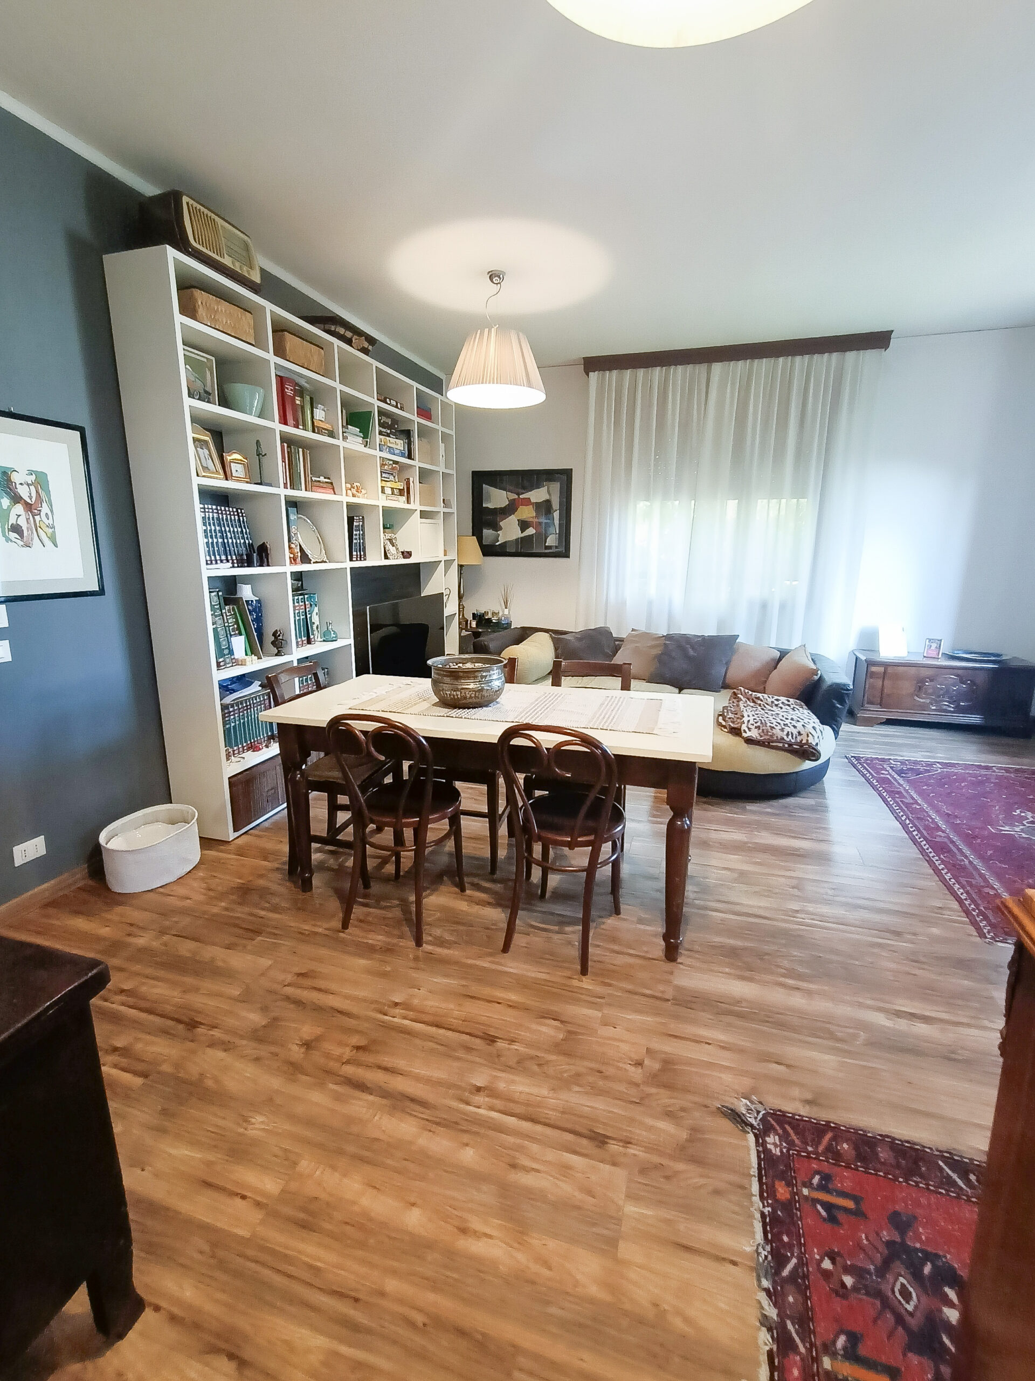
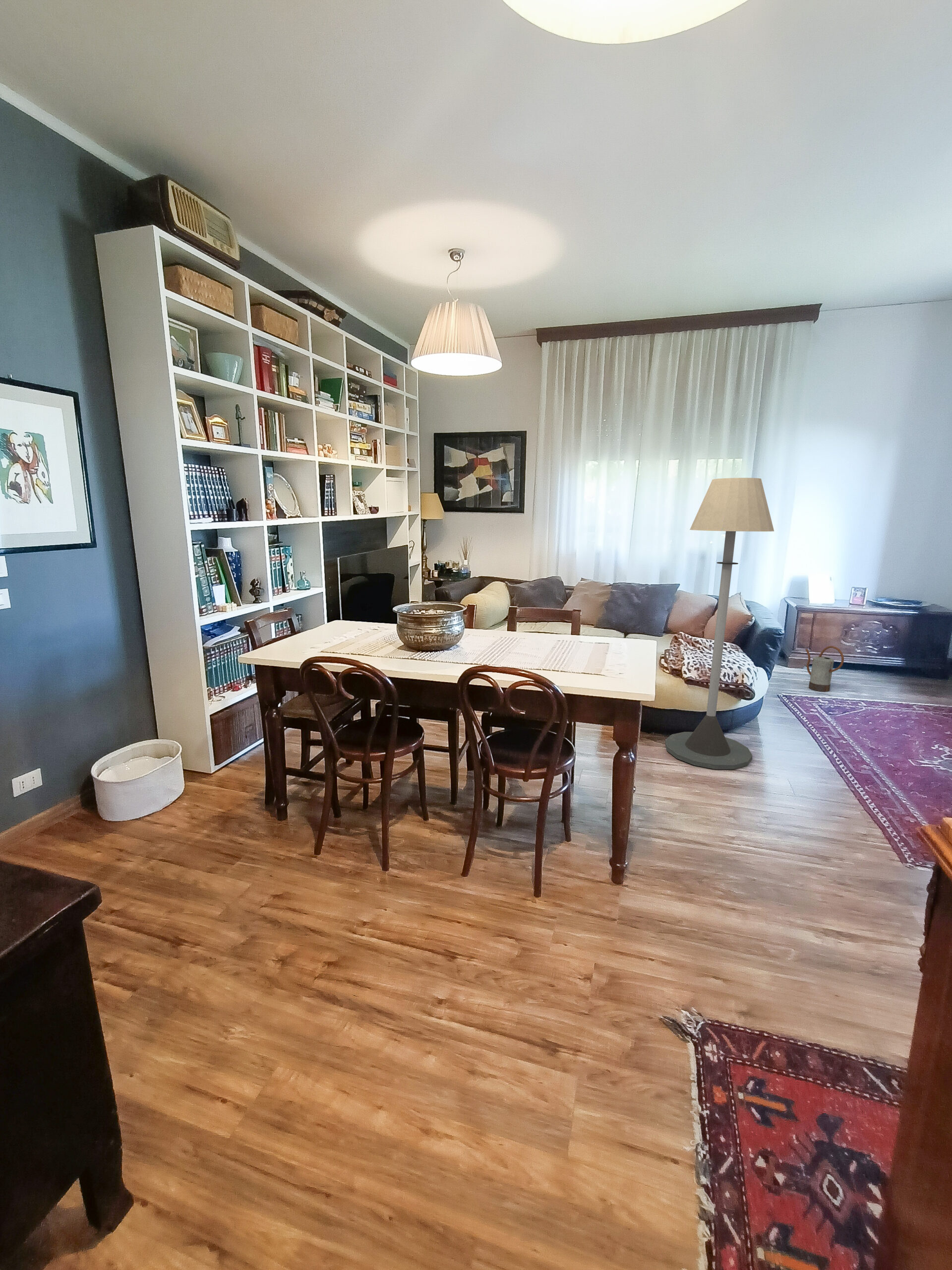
+ floor lamp [665,477,774,770]
+ watering can [805,645,844,692]
